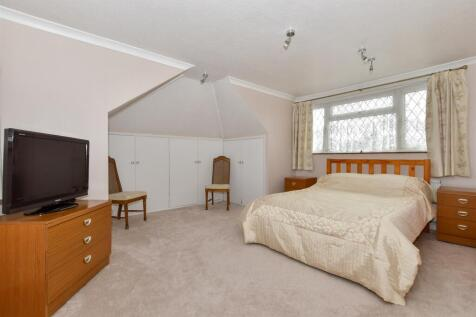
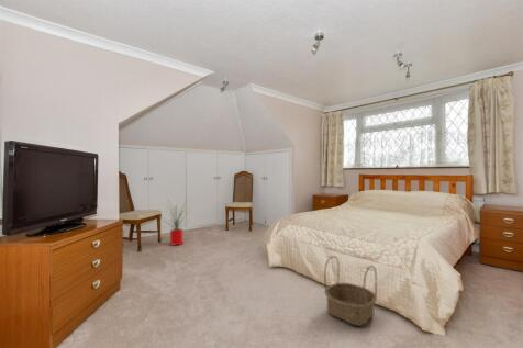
+ basket [323,255,378,327]
+ house plant [160,198,194,247]
